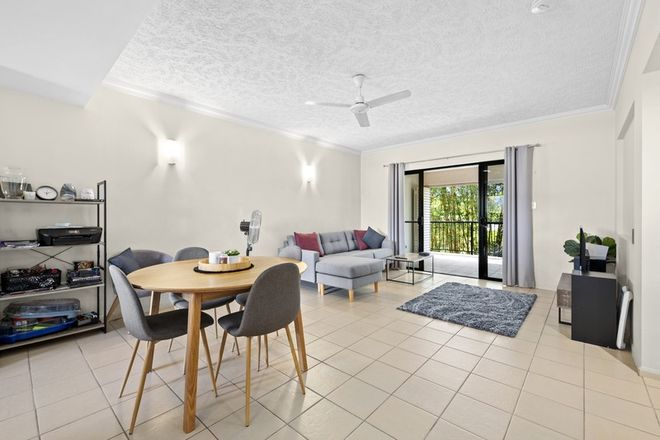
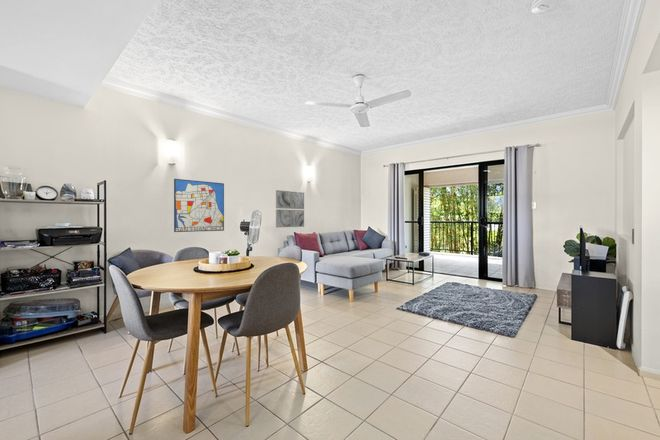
+ wall art [173,178,225,233]
+ wall art [275,189,305,228]
